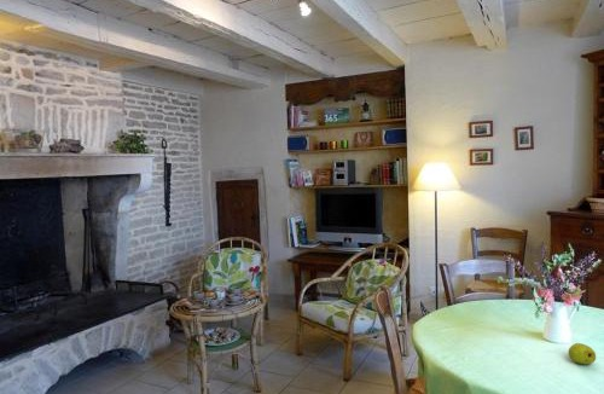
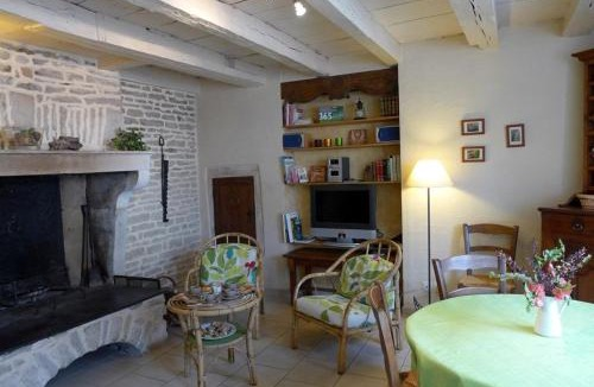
- fruit [568,342,597,365]
